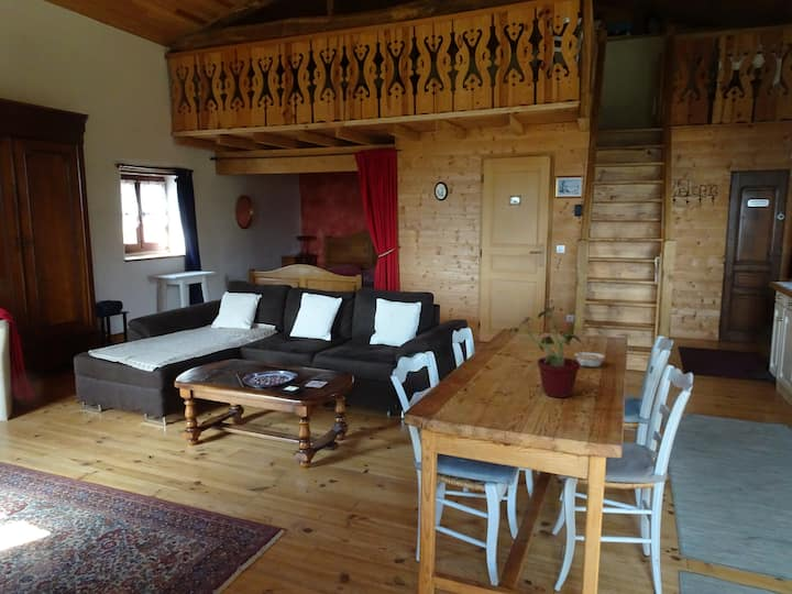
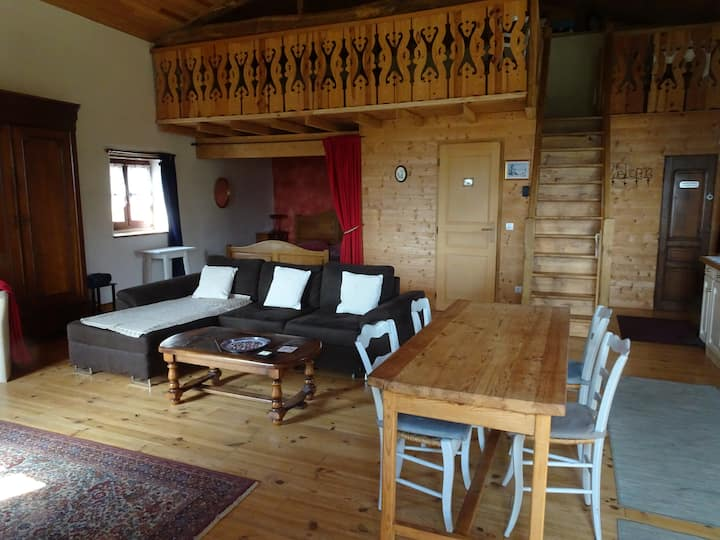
- potted plant [505,306,583,398]
- legume [572,349,606,369]
